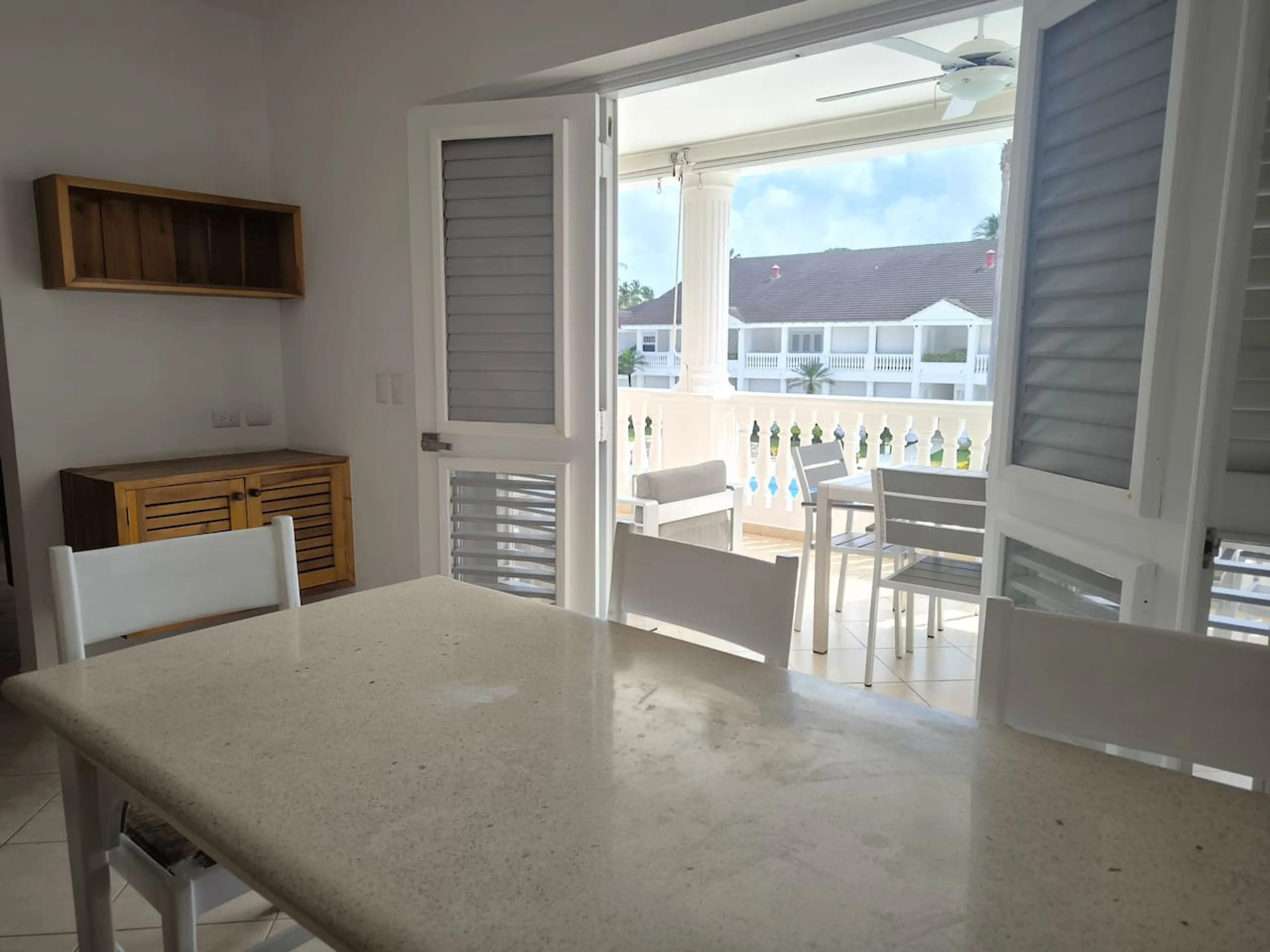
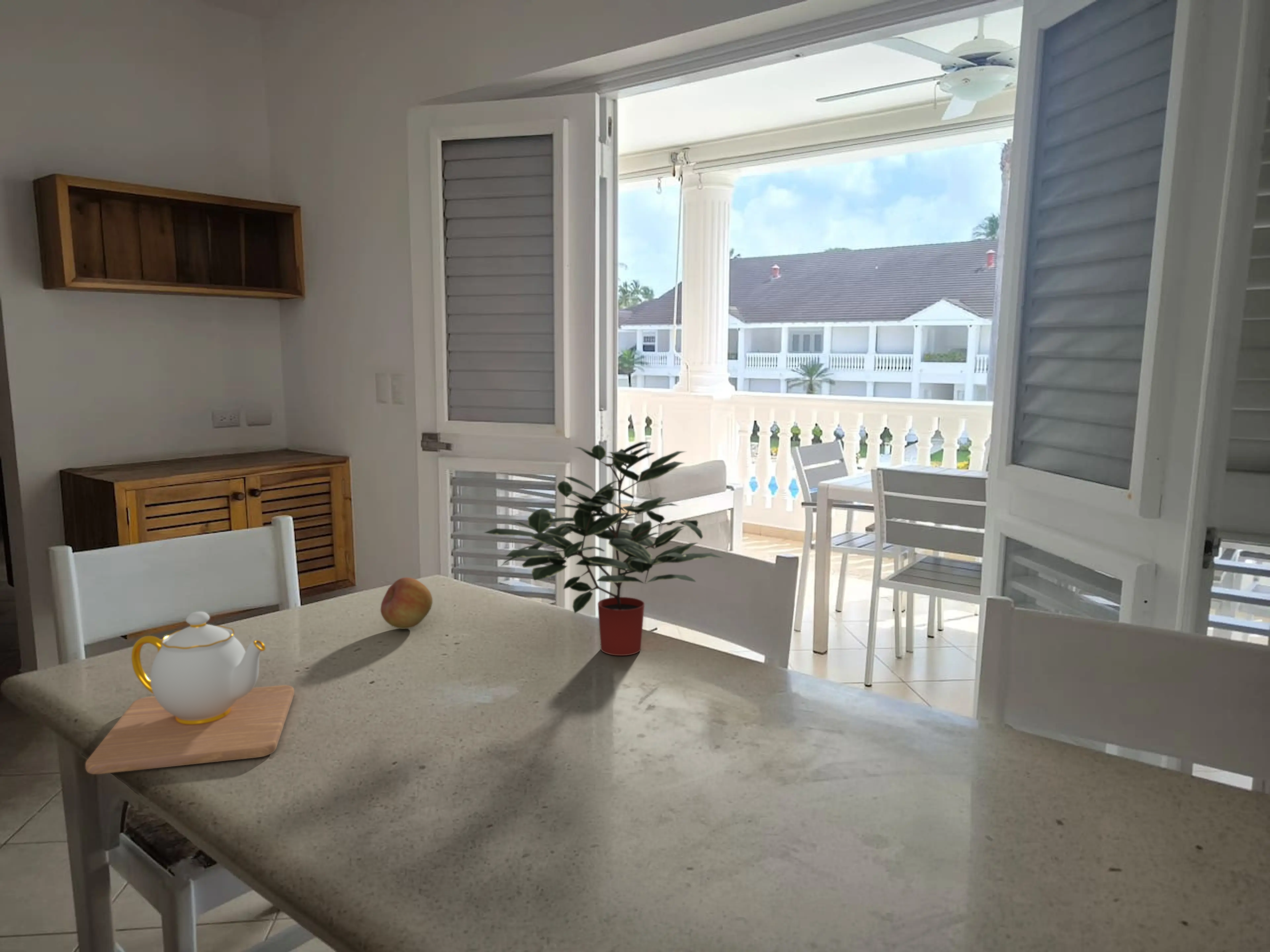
+ potted plant [483,441,724,656]
+ teapot [85,611,295,775]
+ fruit [380,577,433,629]
